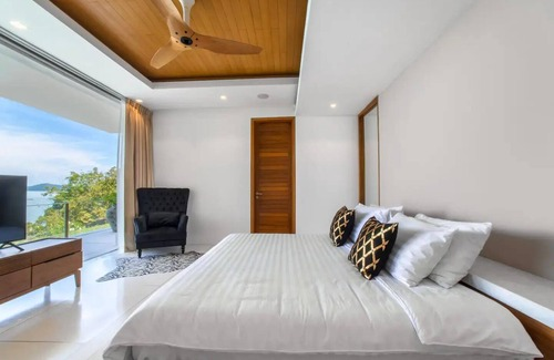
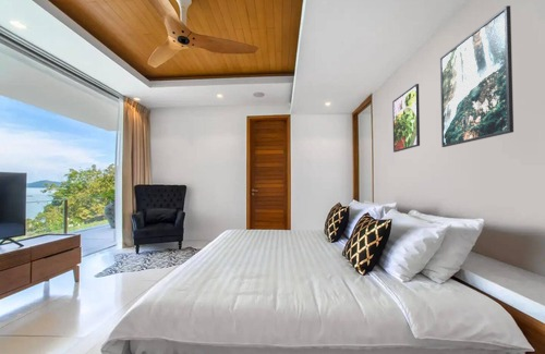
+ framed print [439,4,514,148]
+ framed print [391,83,421,154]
